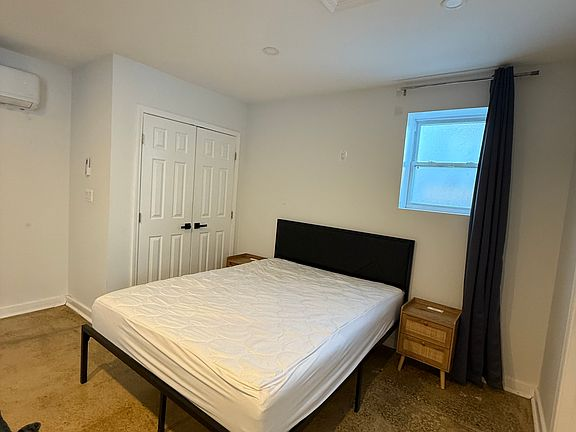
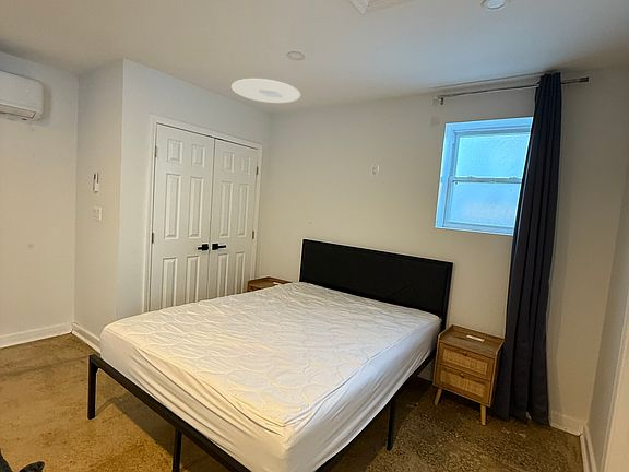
+ ceiling light [230,78,301,104]
